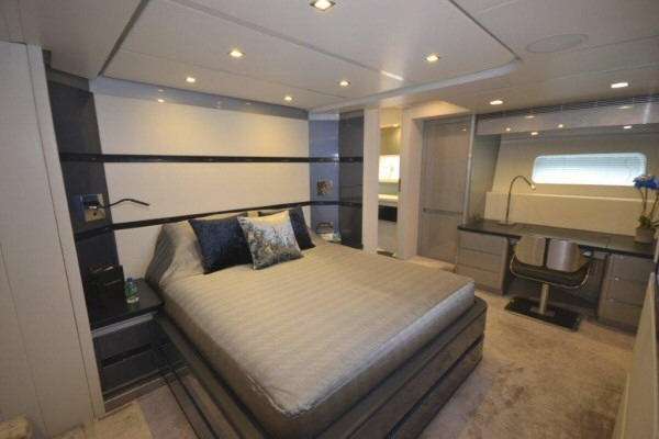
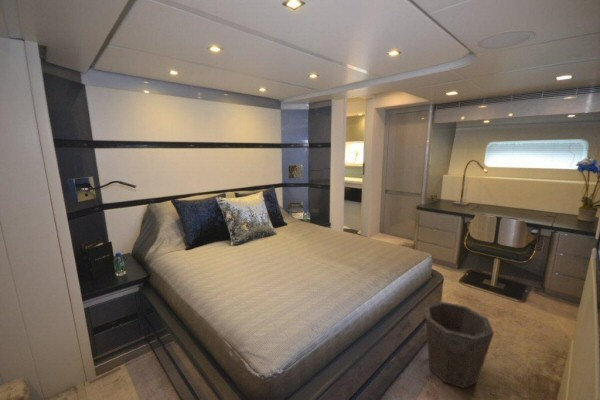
+ waste bin [424,301,495,389]
